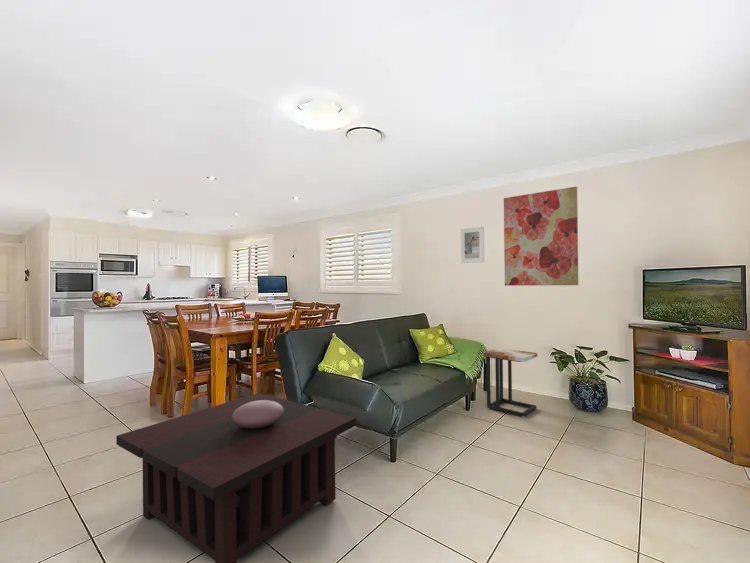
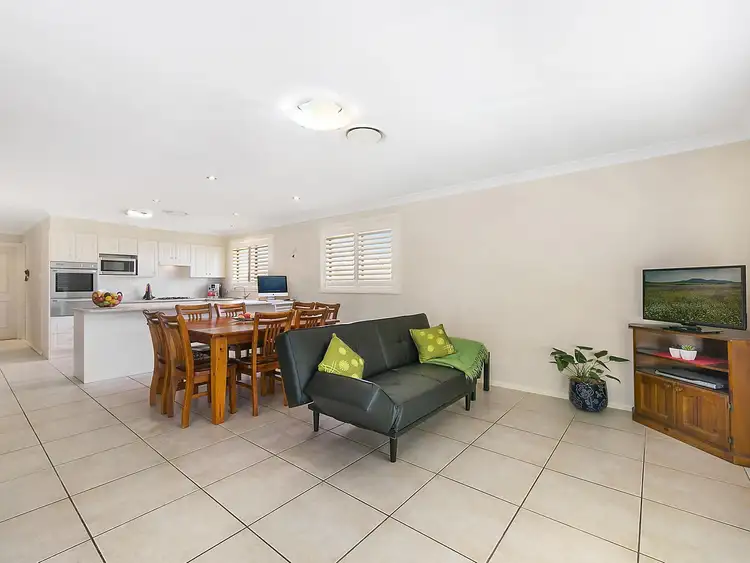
- side table [482,347,538,418]
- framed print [459,225,485,264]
- coffee table [115,392,357,563]
- decorative bowl [232,400,284,429]
- wall art [503,186,579,287]
